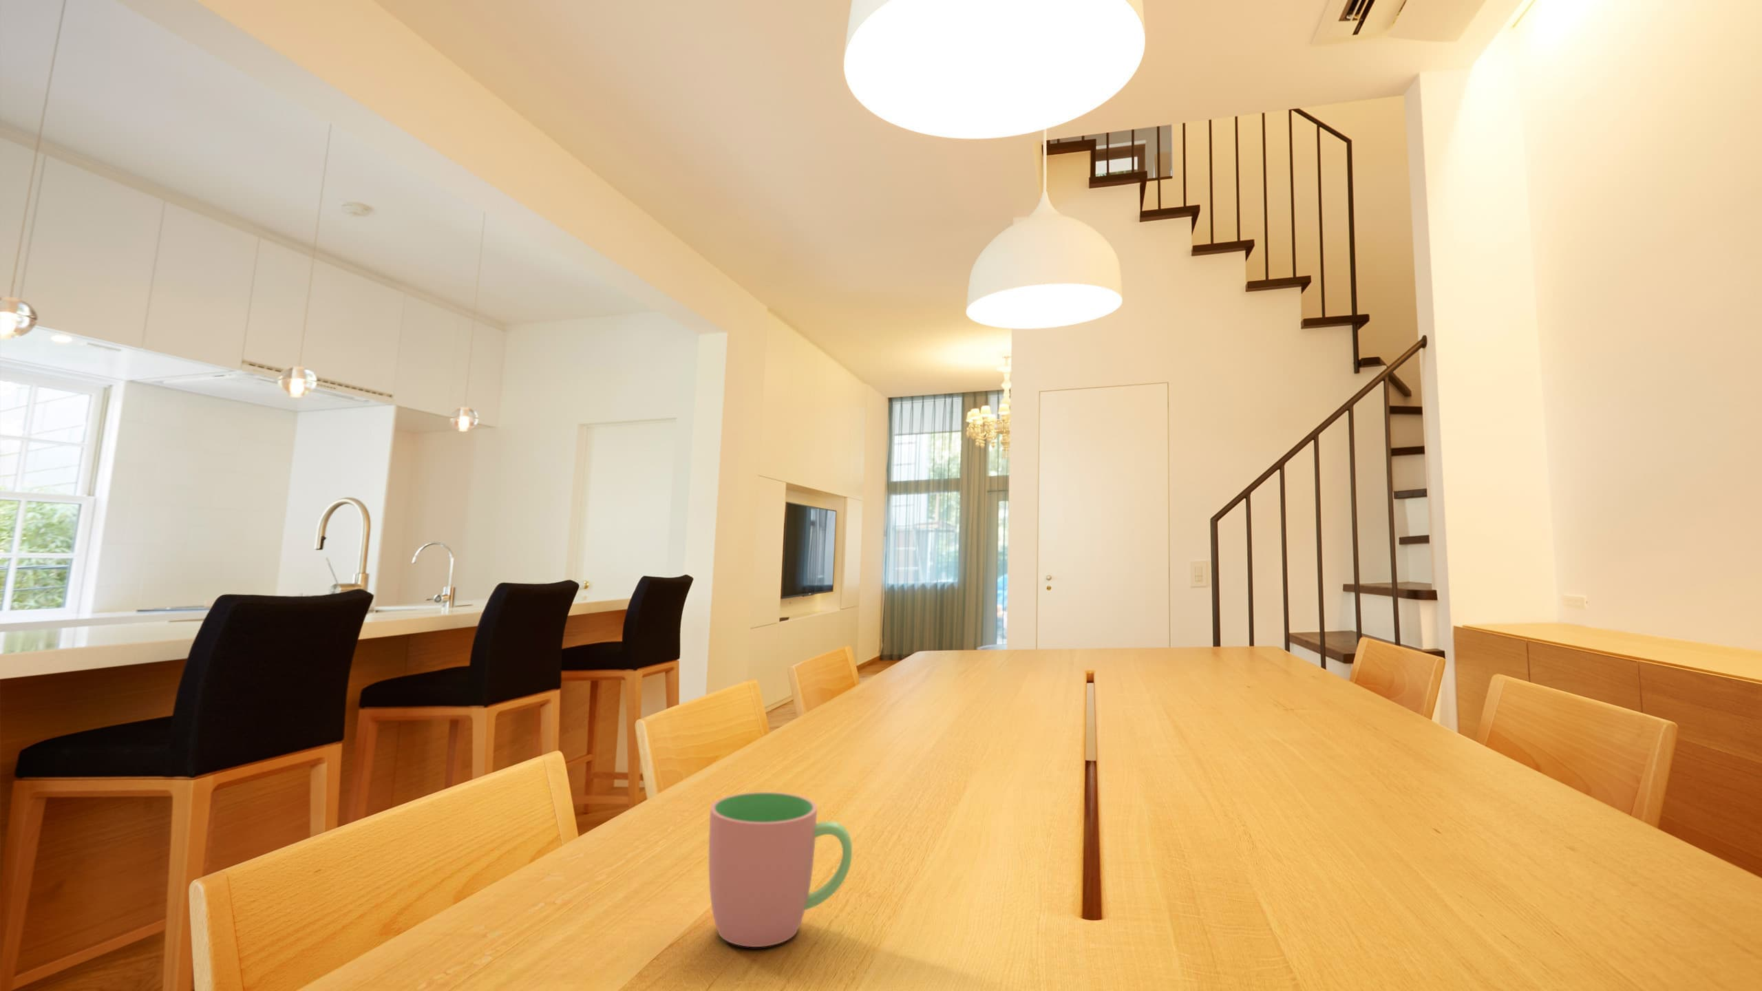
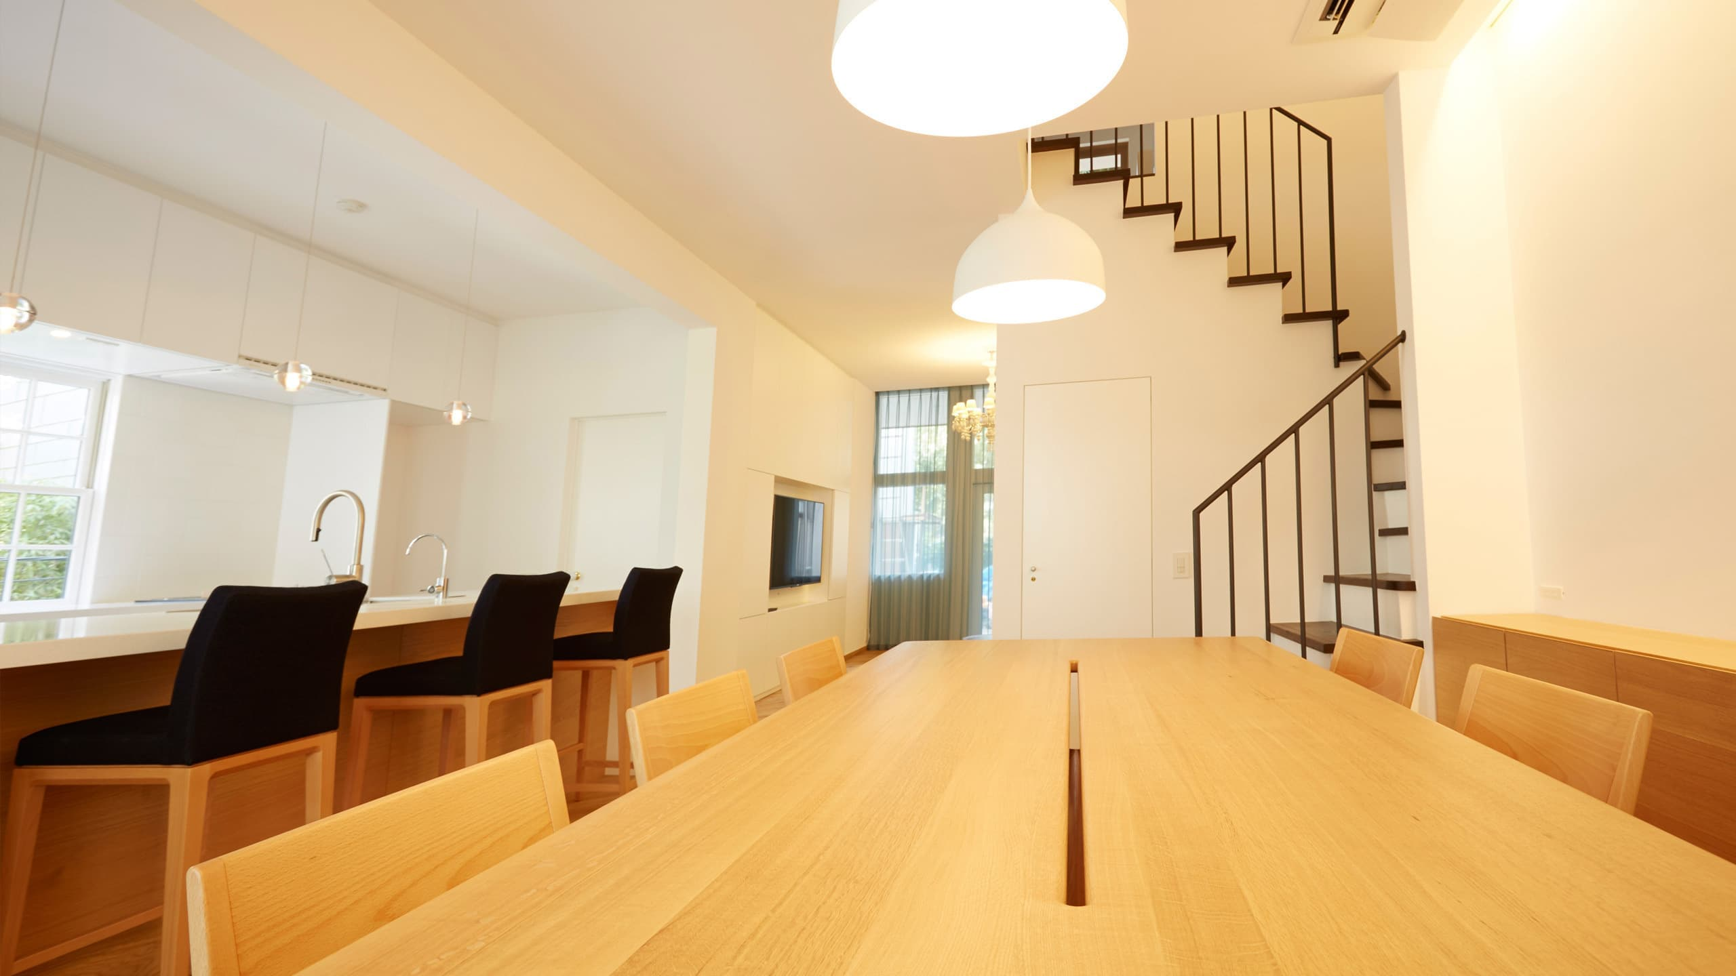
- cup [708,791,853,947]
